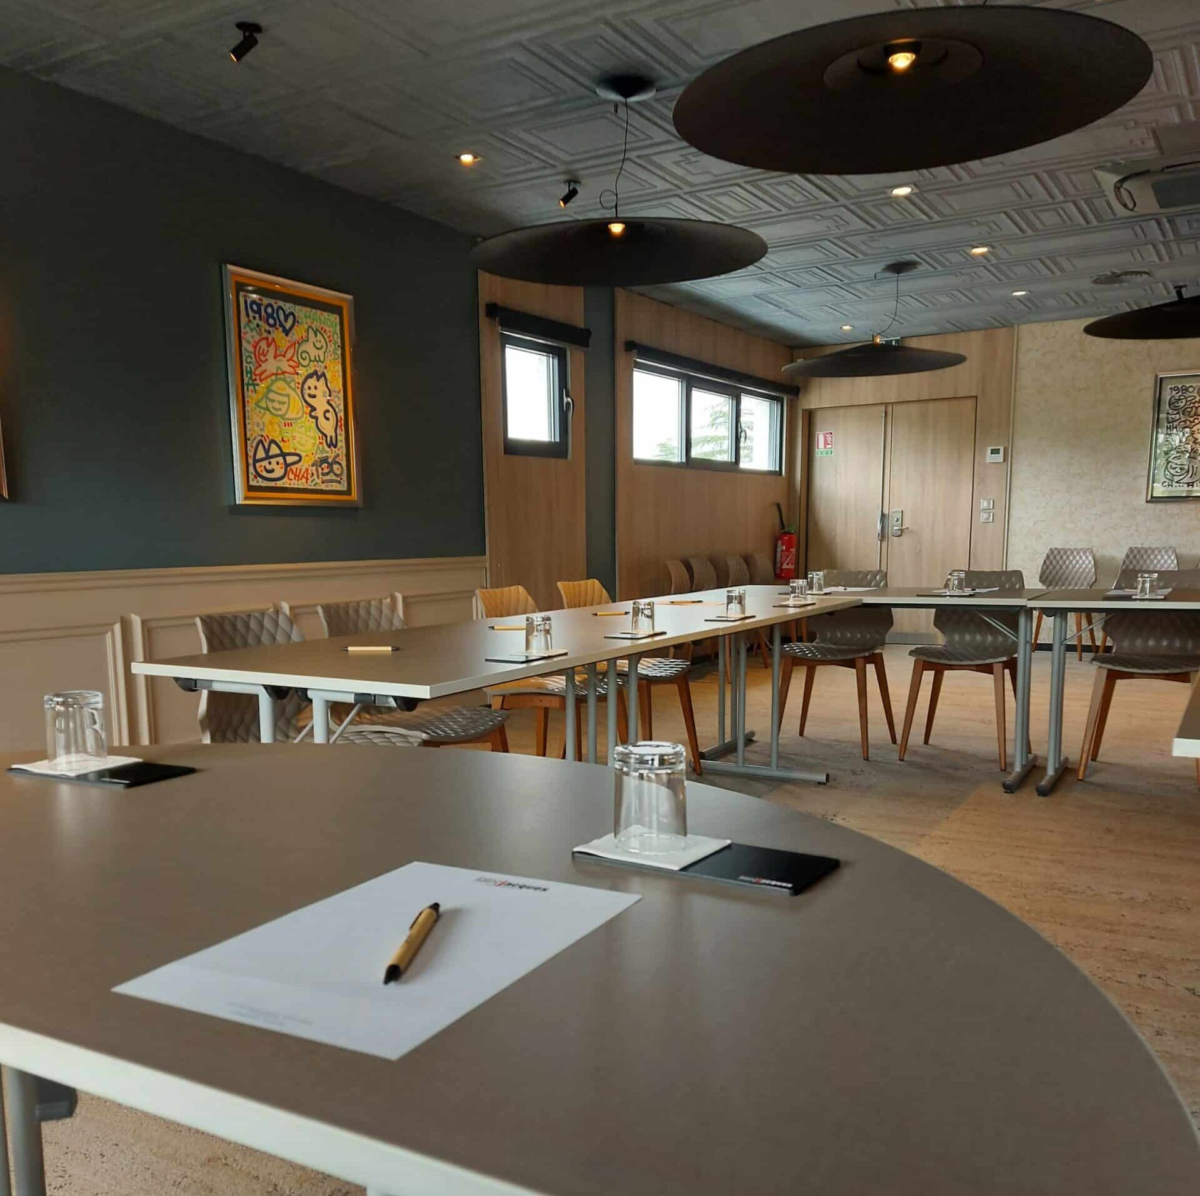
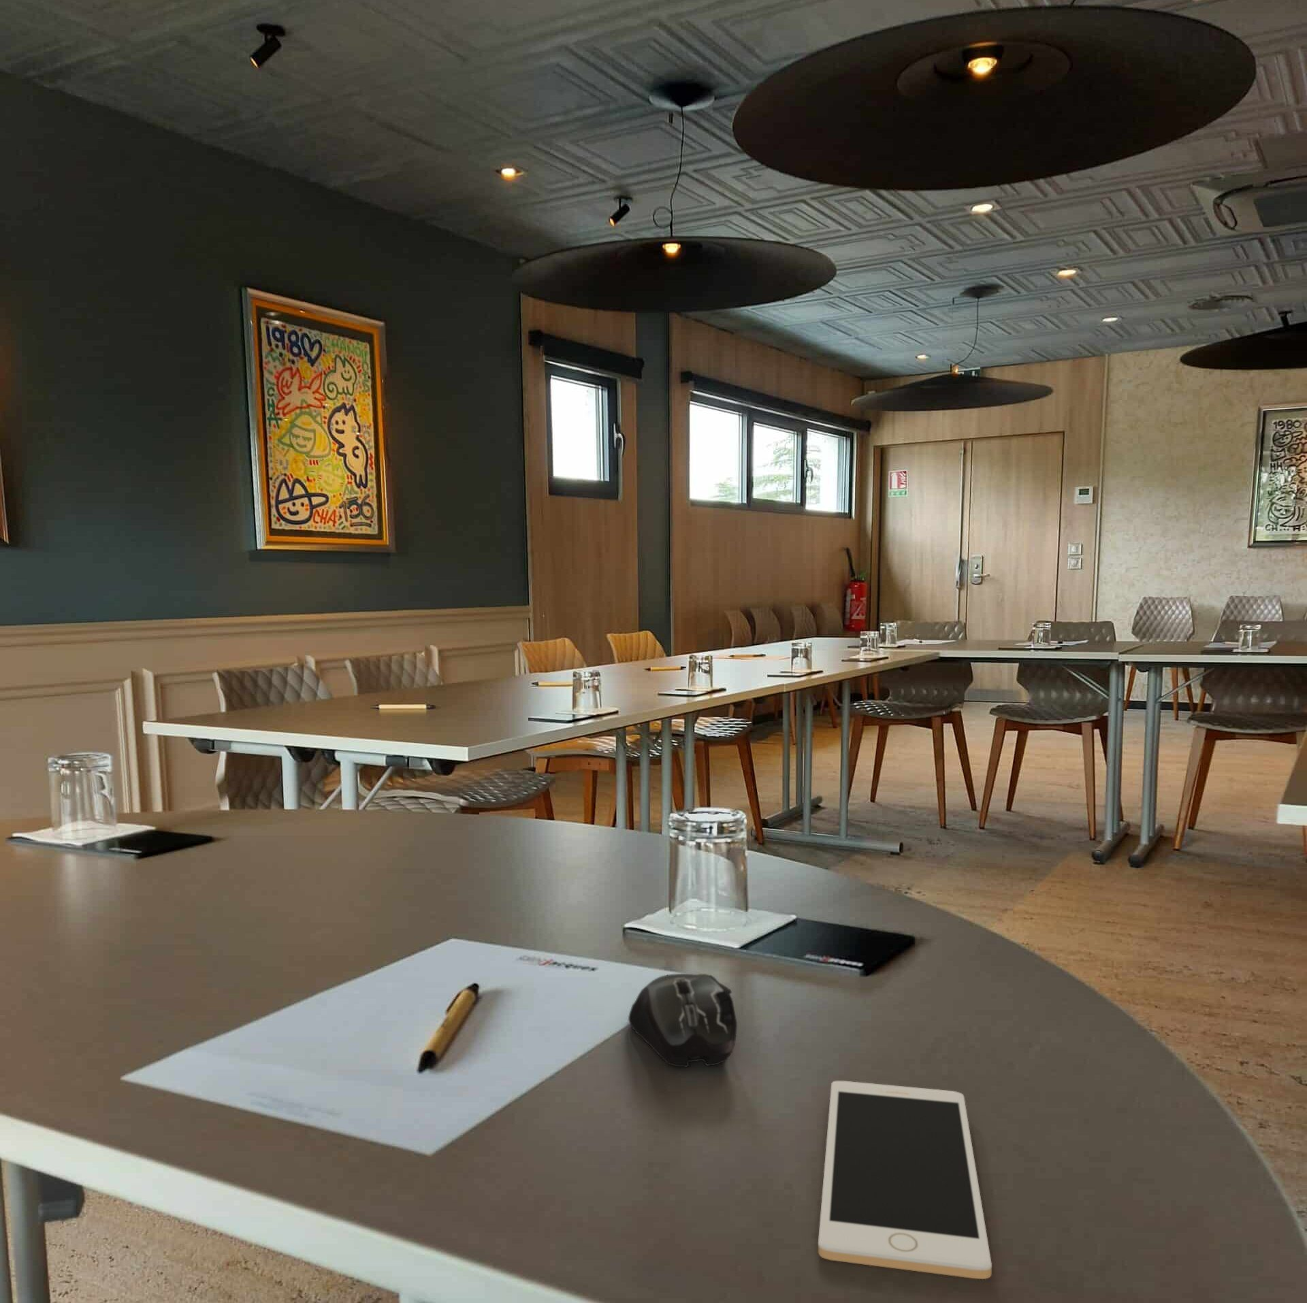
+ cell phone [818,1081,993,1280]
+ computer mouse [628,972,738,1068]
